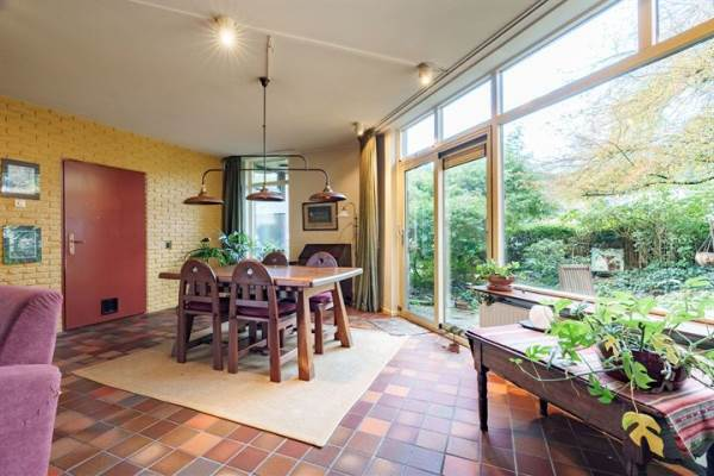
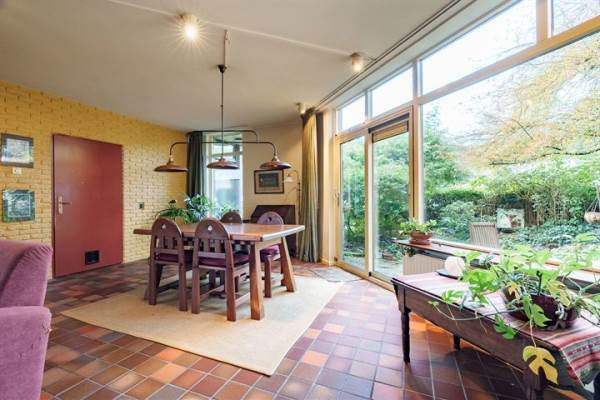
- potted plant [438,324,465,355]
